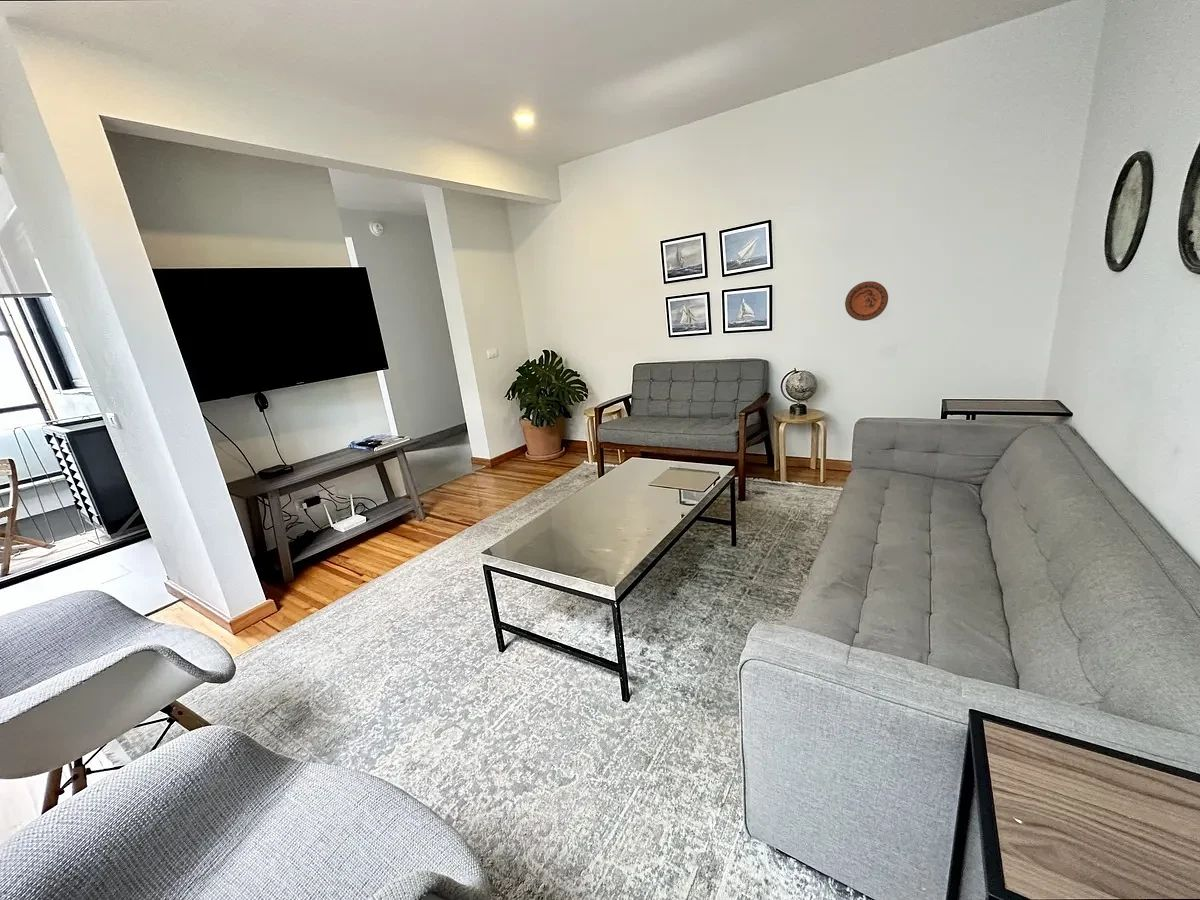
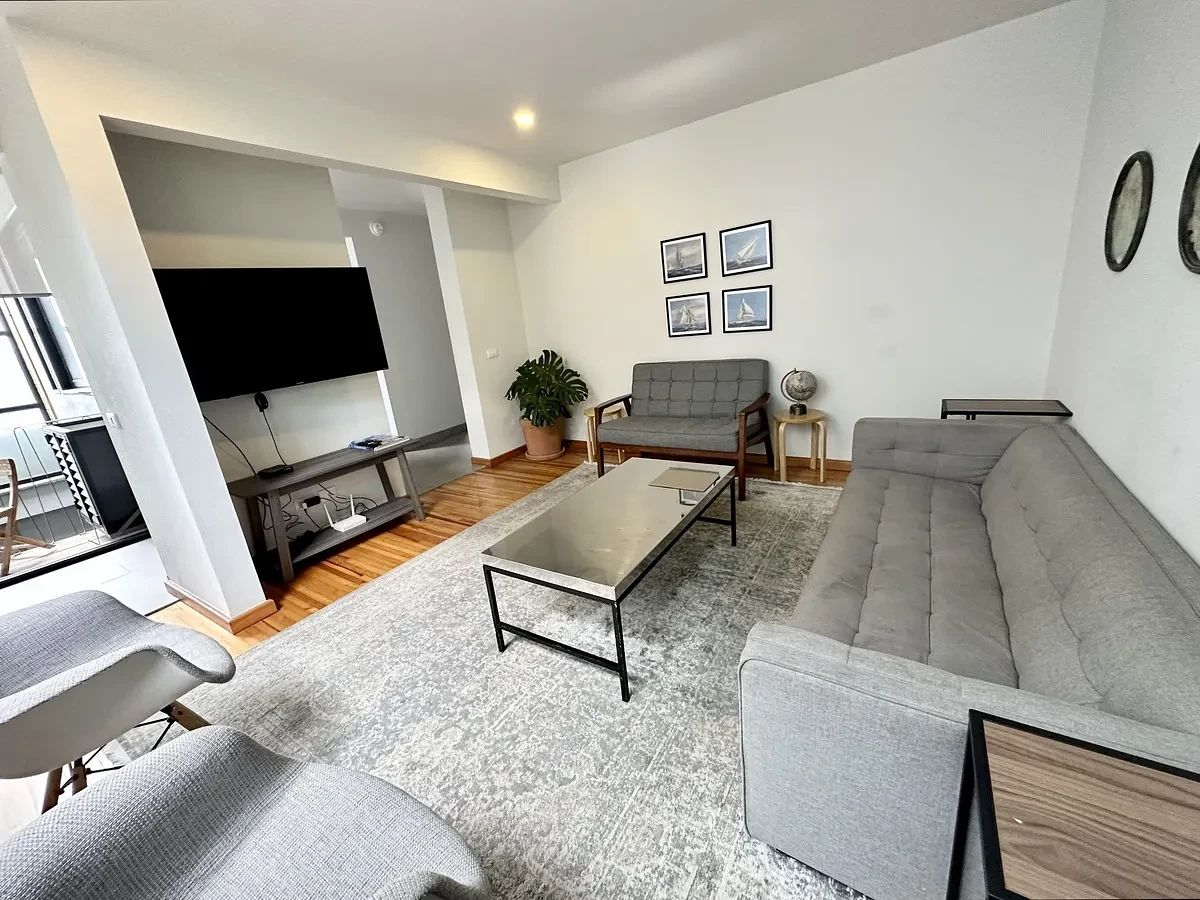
- decorative plate [844,280,889,322]
